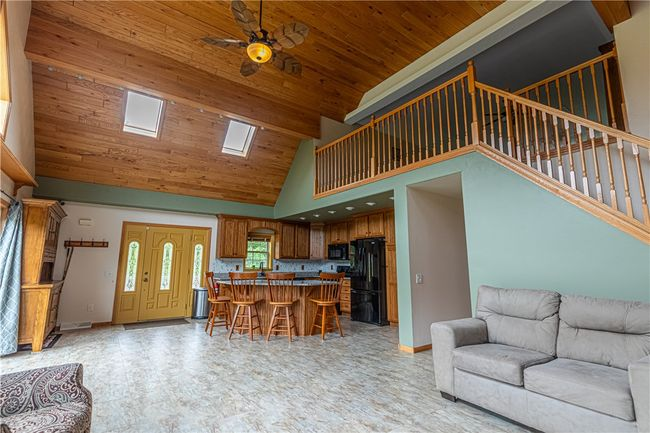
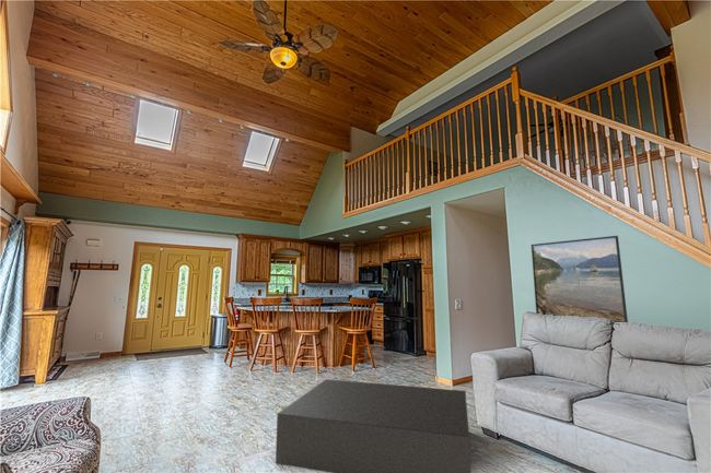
+ coffee table [275,378,473,473]
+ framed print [531,235,629,323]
